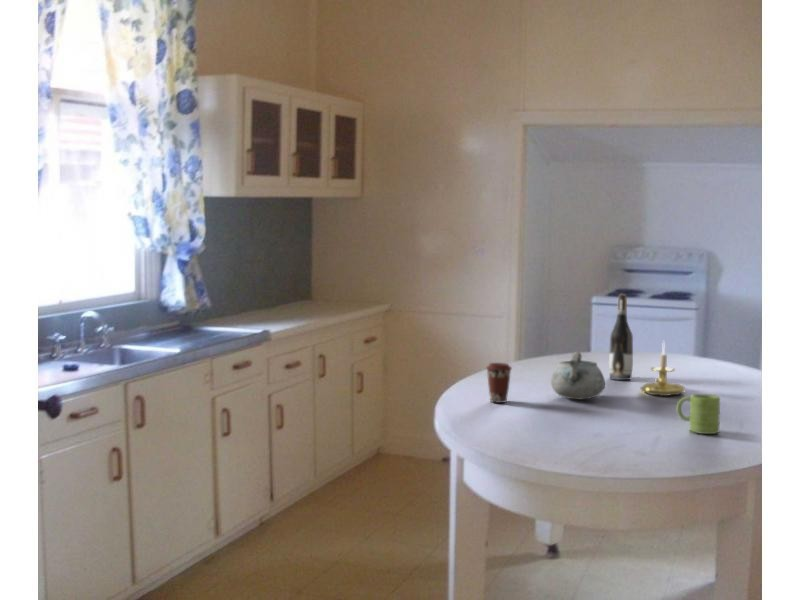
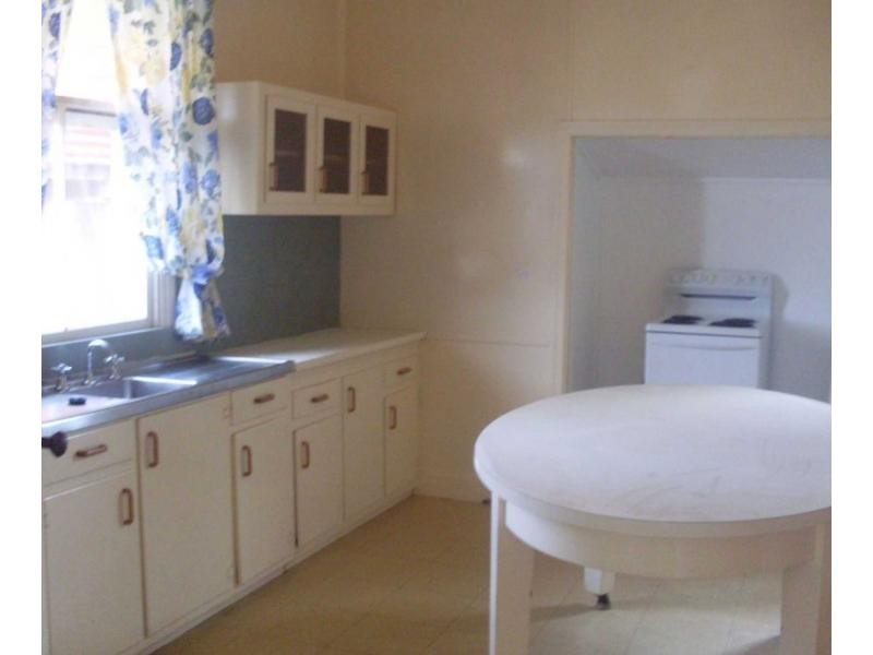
- wine bottle [608,293,634,381]
- coffee cup [485,362,513,404]
- decorative bowl [550,350,606,400]
- candle holder [639,340,686,397]
- mug [676,393,721,435]
